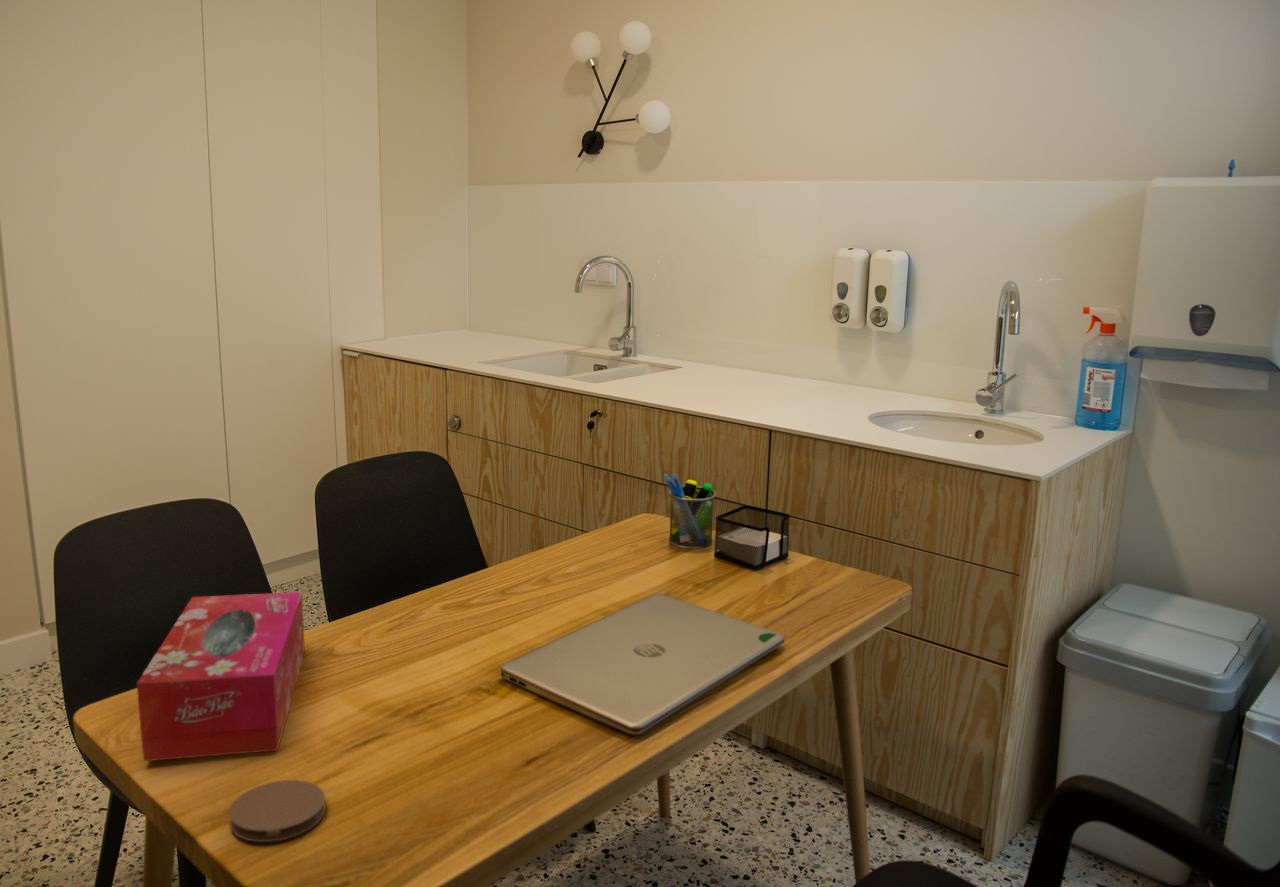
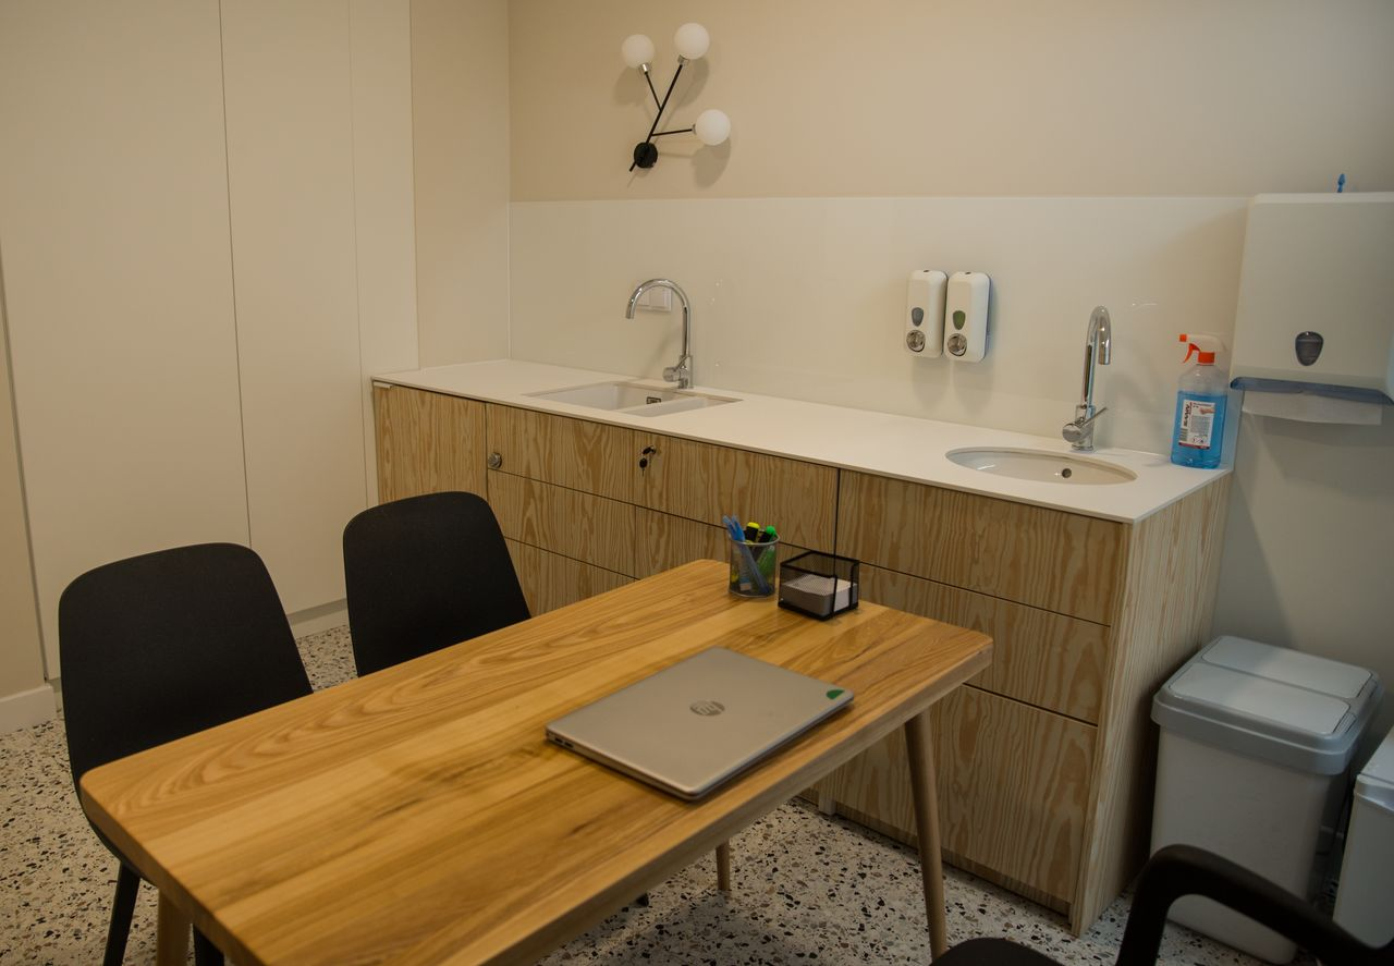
- tissue box [136,591,306,762]
- coaster [228,779,327,843]
